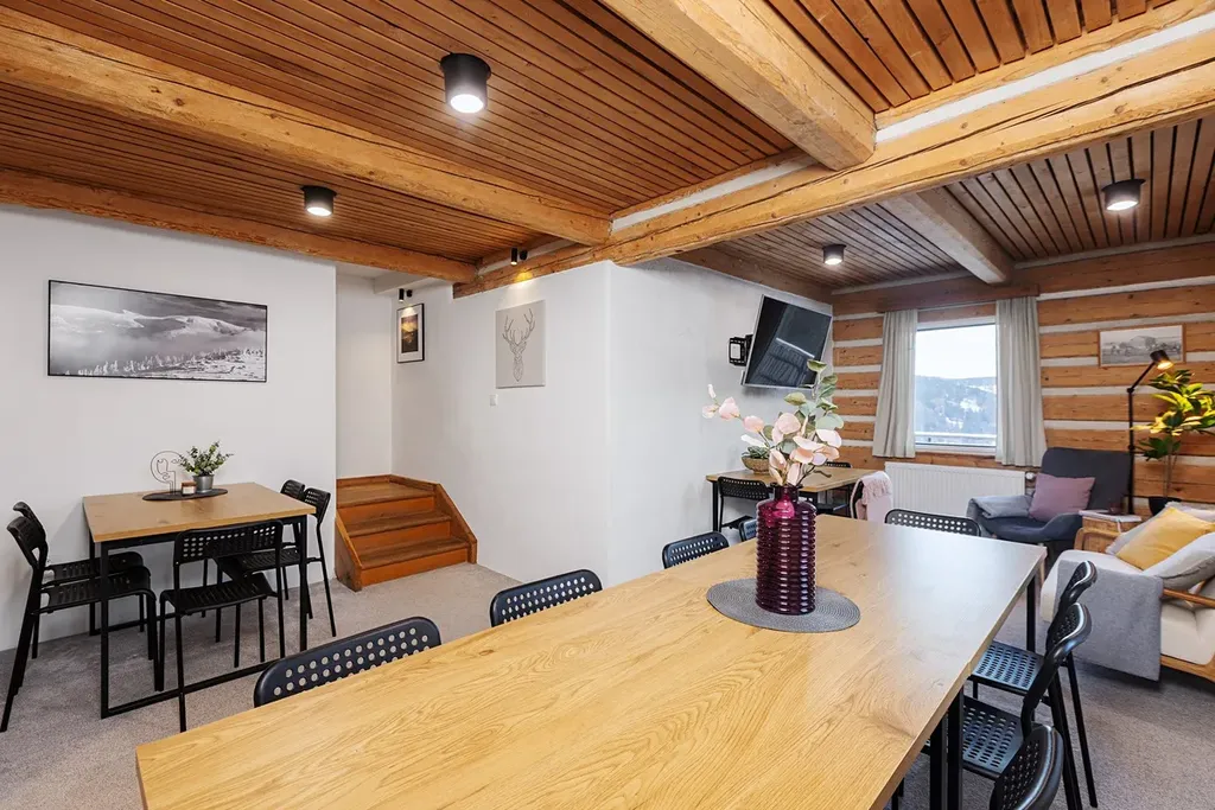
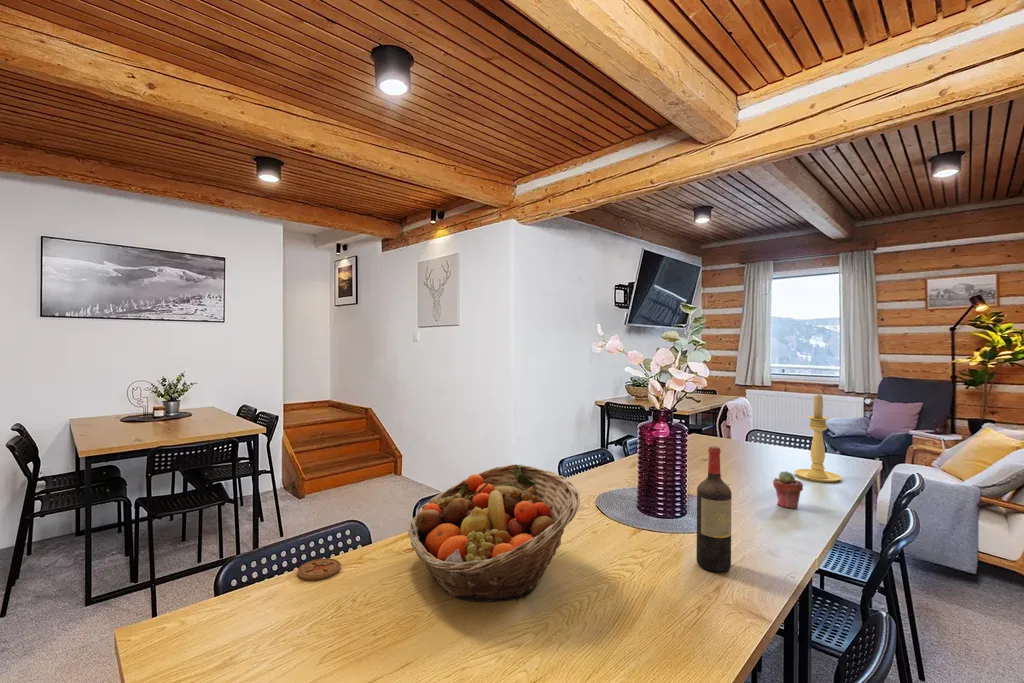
+ candle holder [793,393,843,483]
+ wine bottle [696,445,733,573]
+ potted succulent [772,470,804,510]
+ coaster [296,558,342,581]
+ fruit basket [407,463,581,603]
